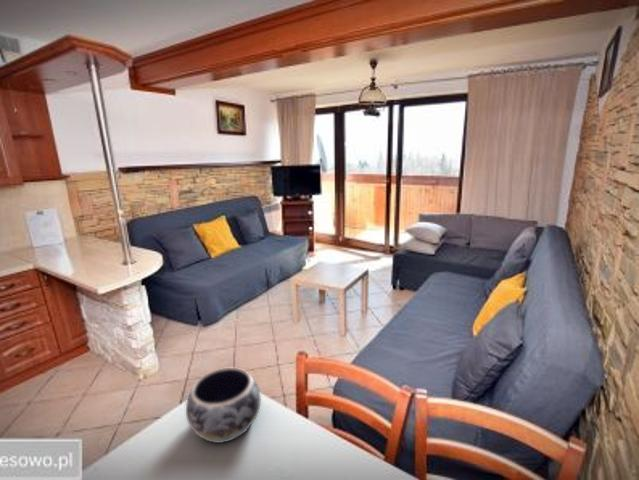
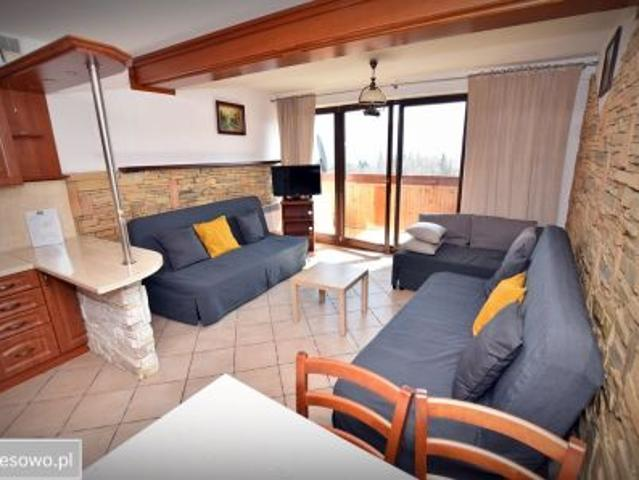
- decorative bowl [185,367,262,444]
